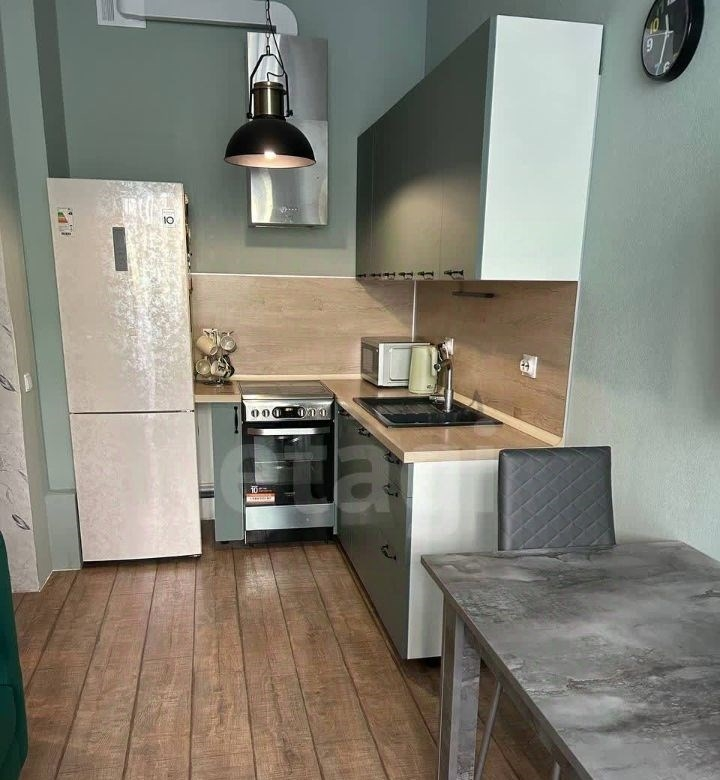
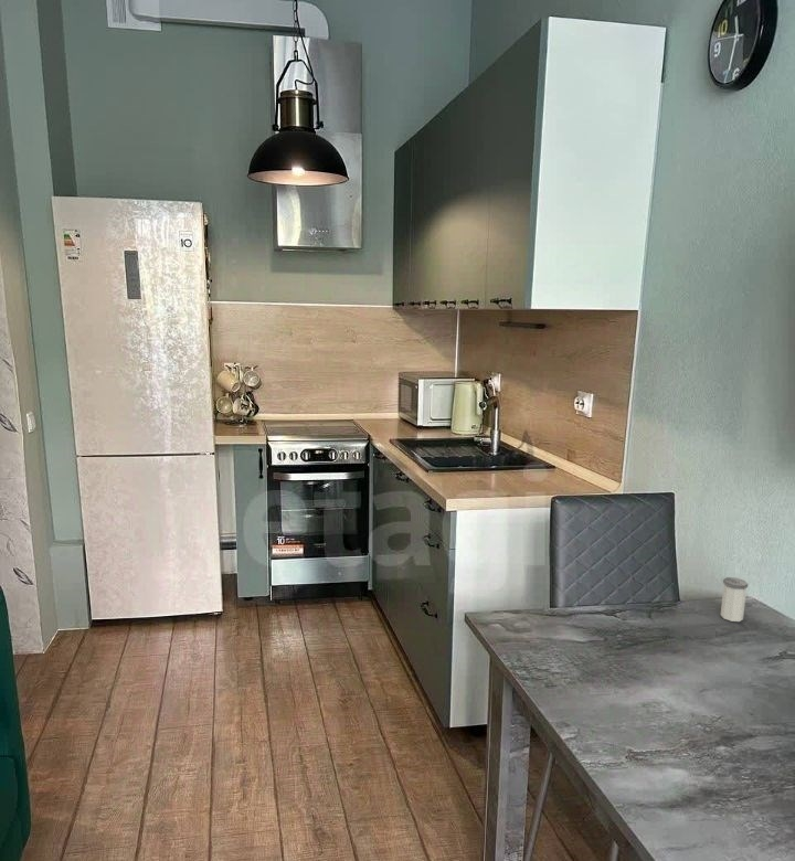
+ salt shaker [720,576,749,623]
